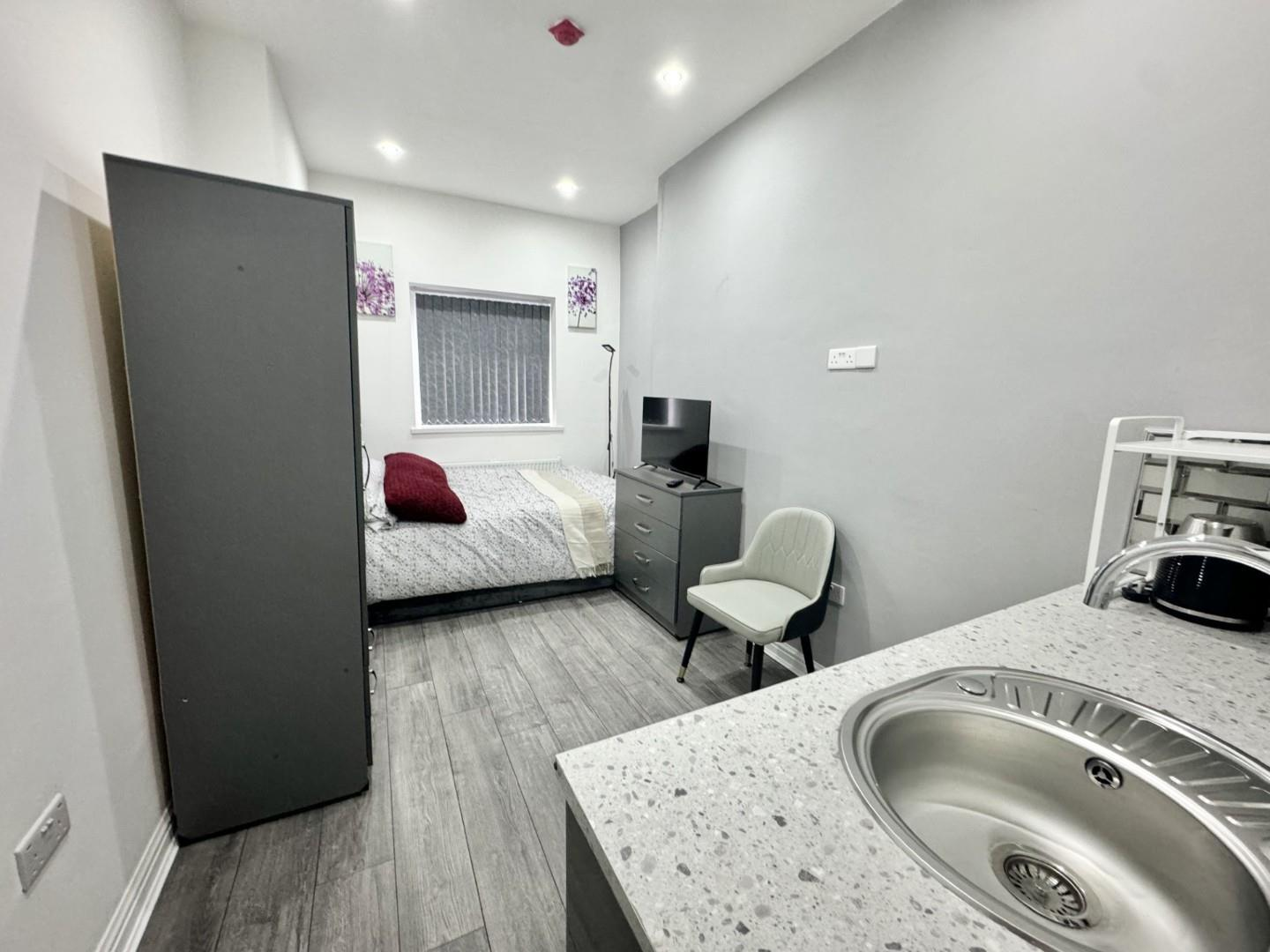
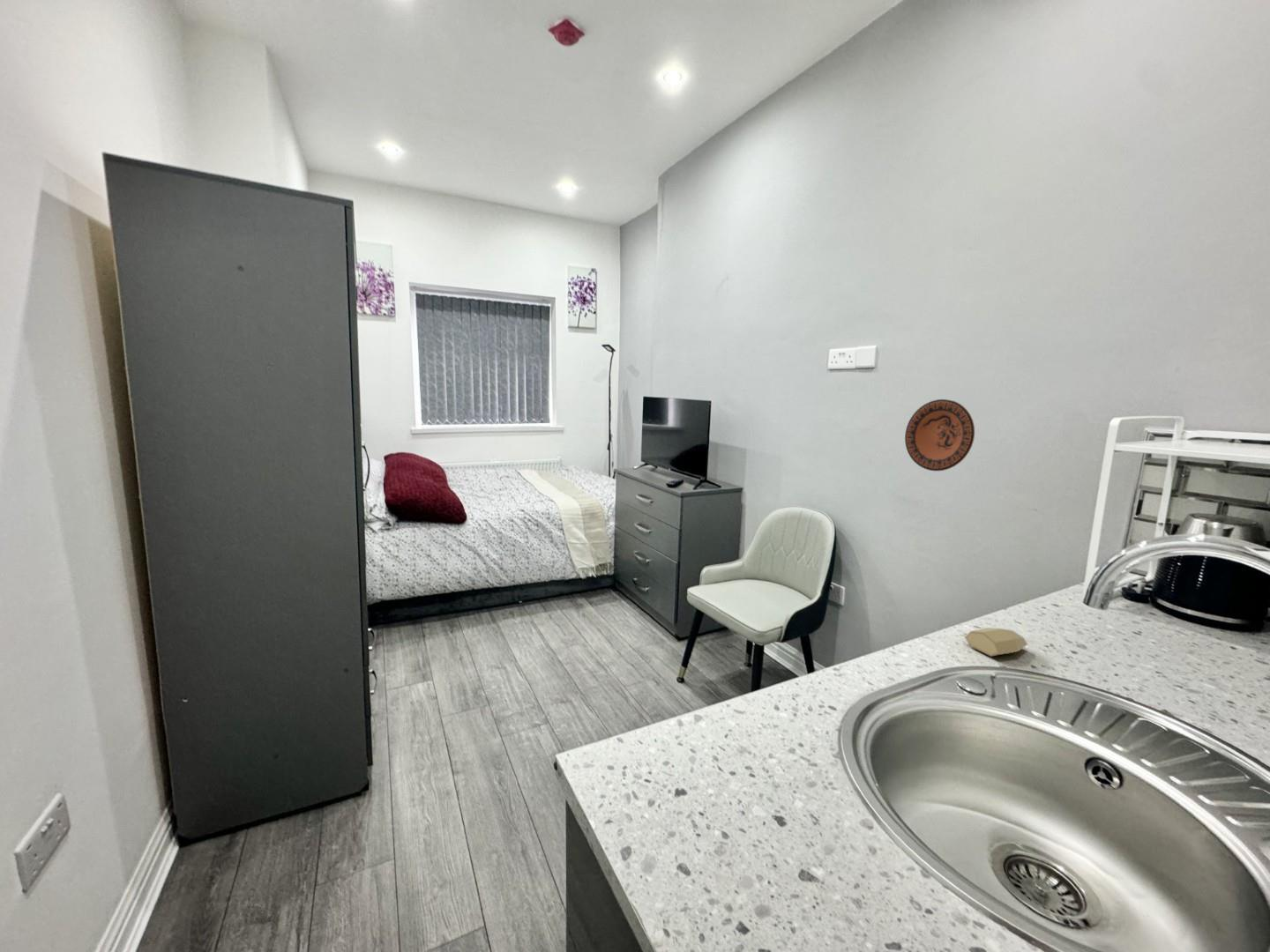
+ decorative plate [904,398,975,472]
+ soap bar [964,627,1028,658]
